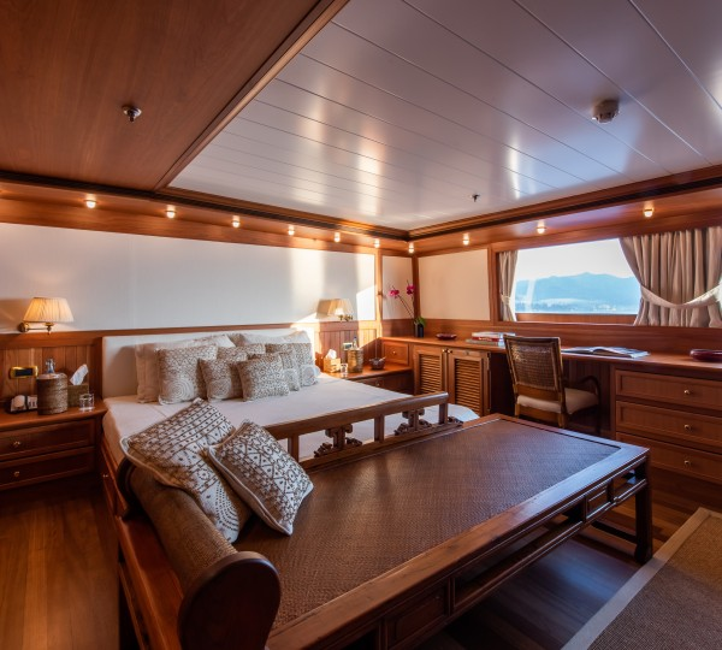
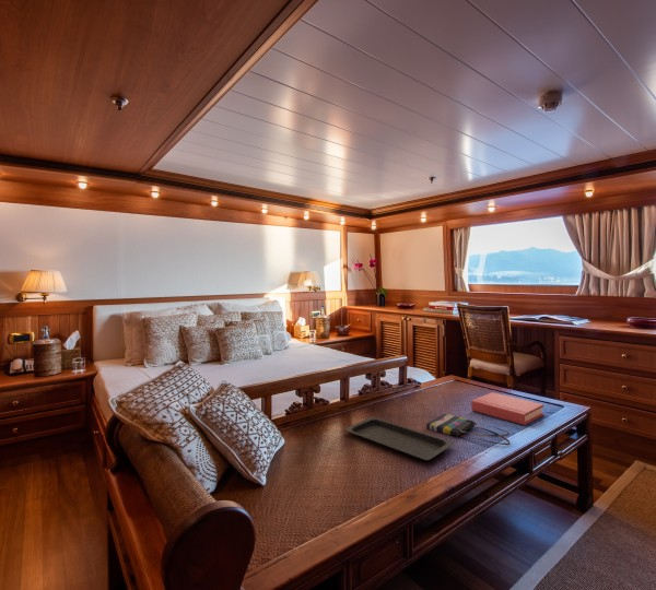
+ tote bag [425,413,511,446]
+ hardback book [470,391,544,426]
+ serving tray [343,416,455,461]
